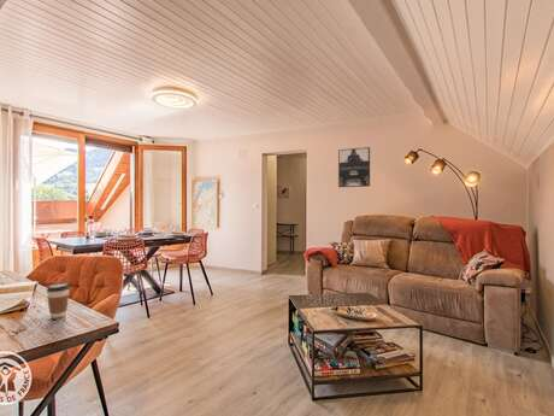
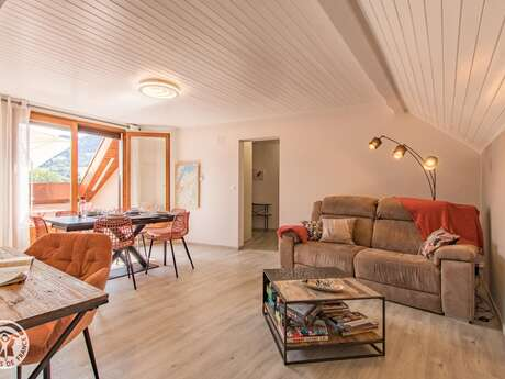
- wall art [337,146,371,188]
- coffee cup [46,282,71,320]
